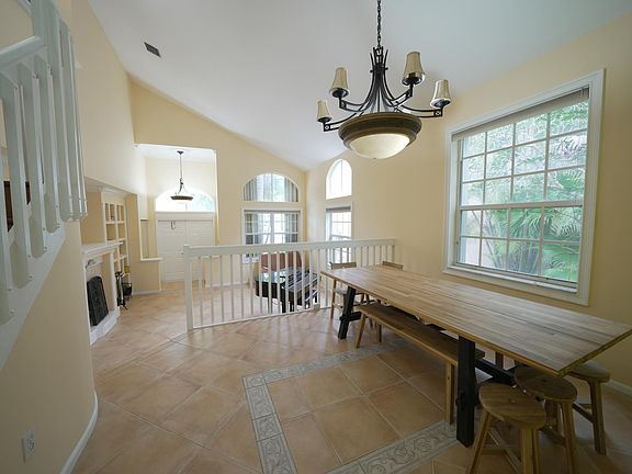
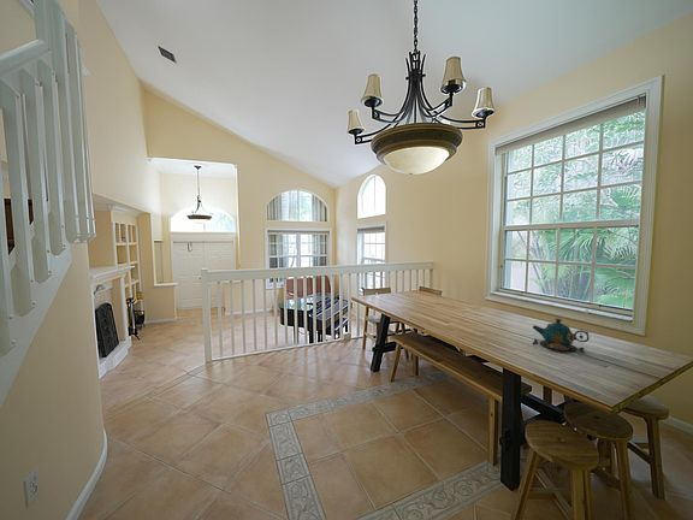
+ teapot [532,318,591,354]
